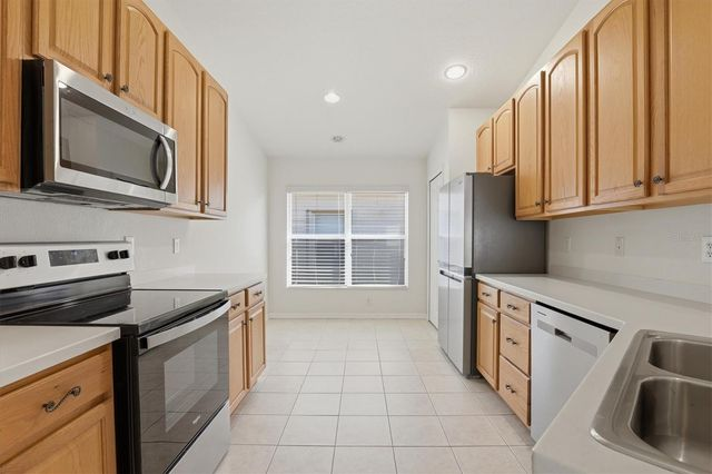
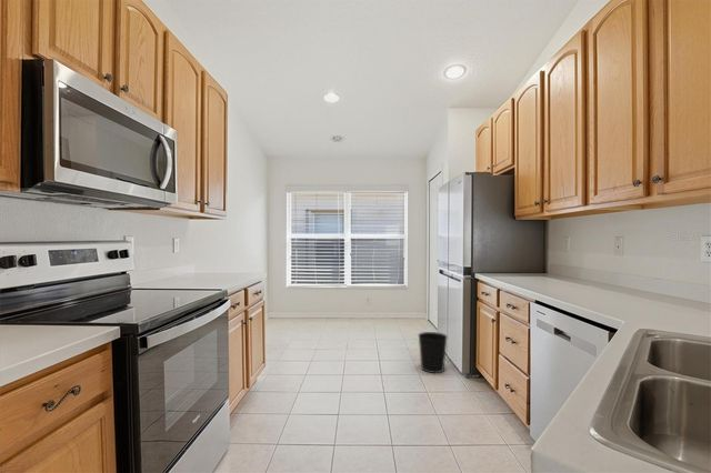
+ wastebasket [417,331,449,374]
